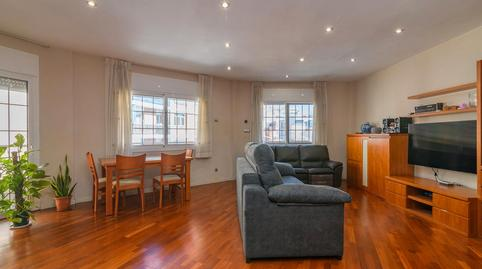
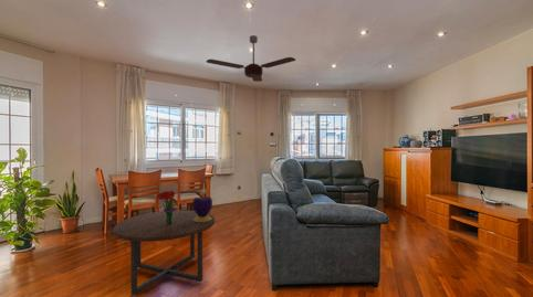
+ coffee table [112,209,216,297]
+ decorative container [191,189,213,222]
+ ceiling fan [205,34,296,83]
+ bouquet [155,190,177,223]
